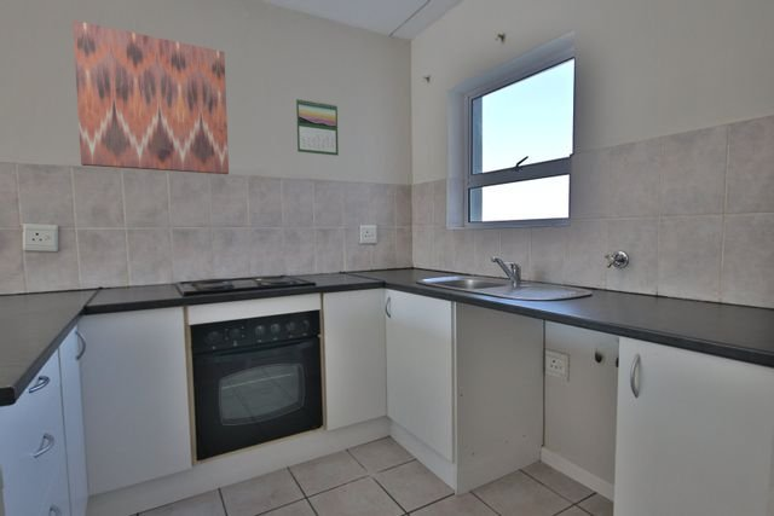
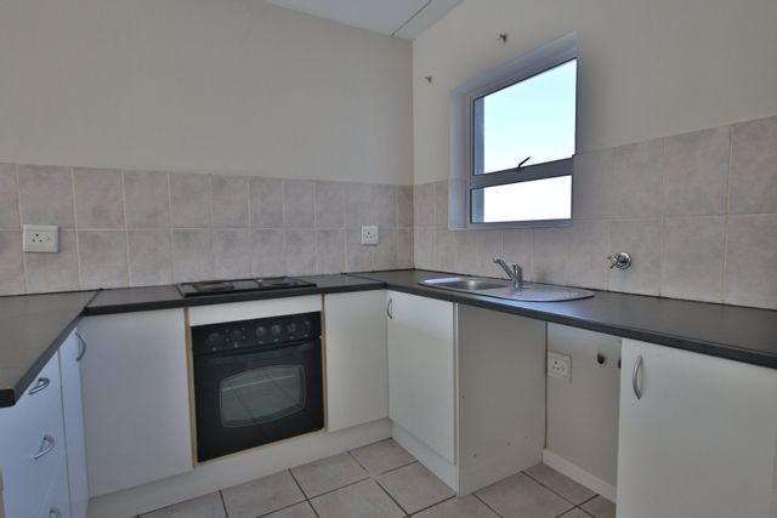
- wall art [71,19,230,175]
- calendar [295,98,340,157]
